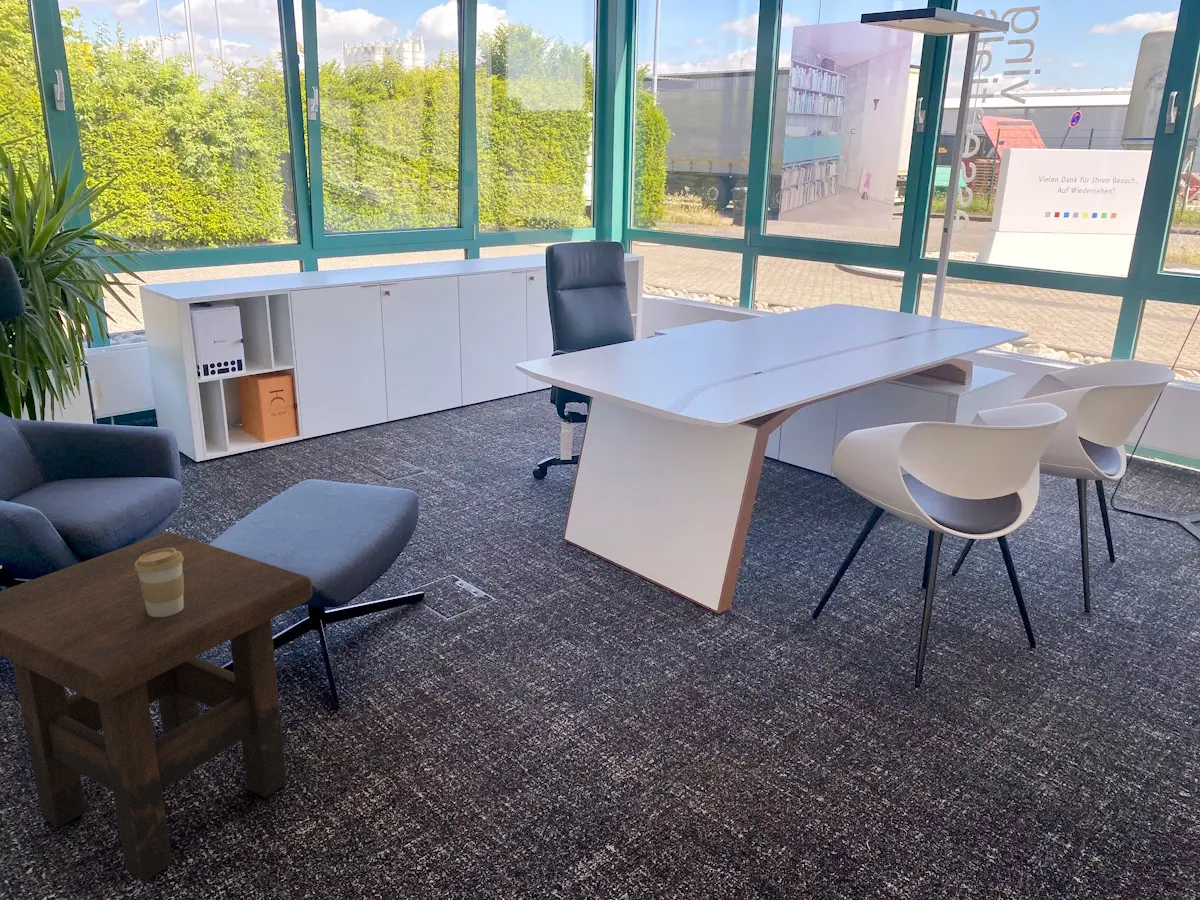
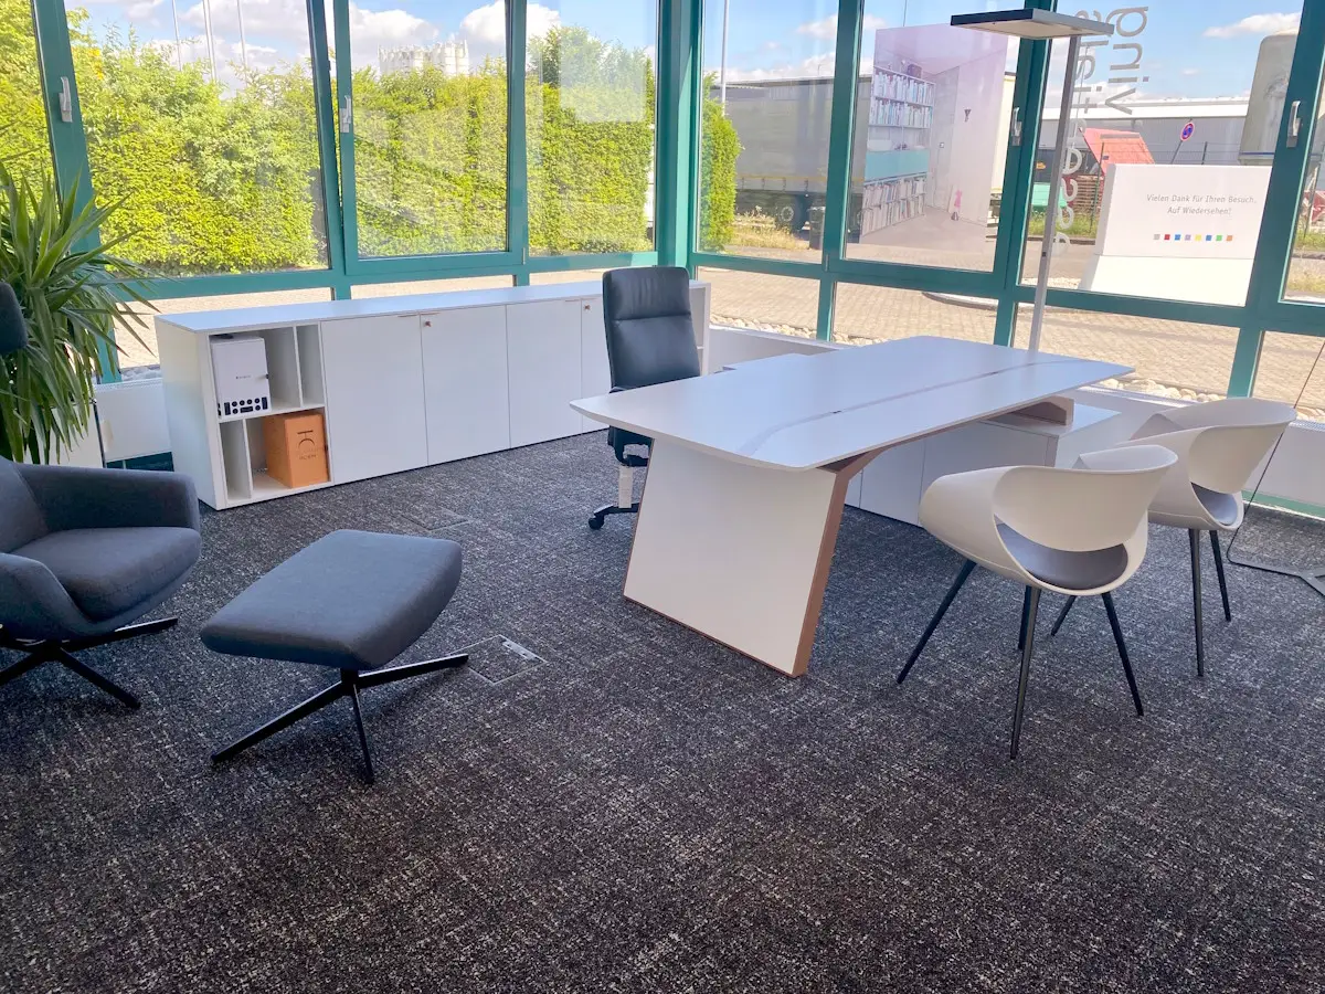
- side table [0,531,313,882]
- coffee cup [135,548,184,617]
